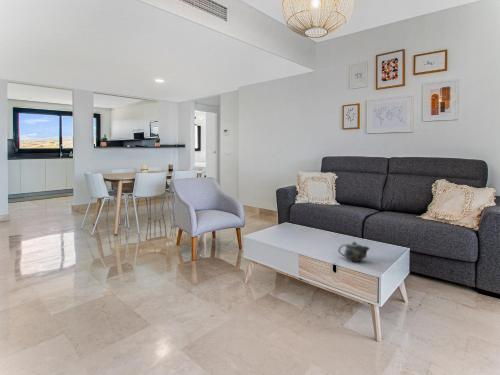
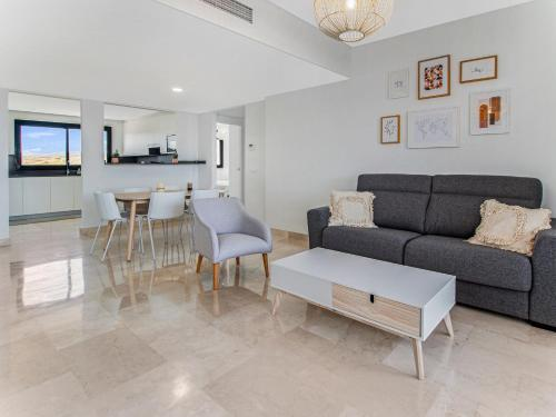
- chinaware [337,240,371,263]
